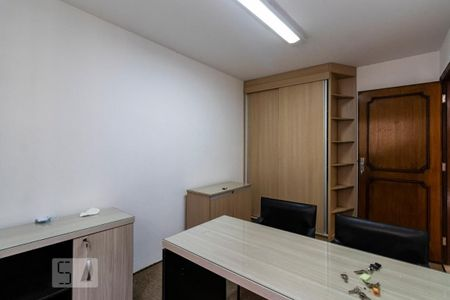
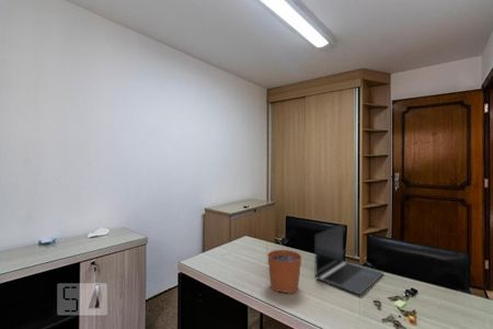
+ laptop [314,224,385,296]
+ plant pot [266,237,302,295]
